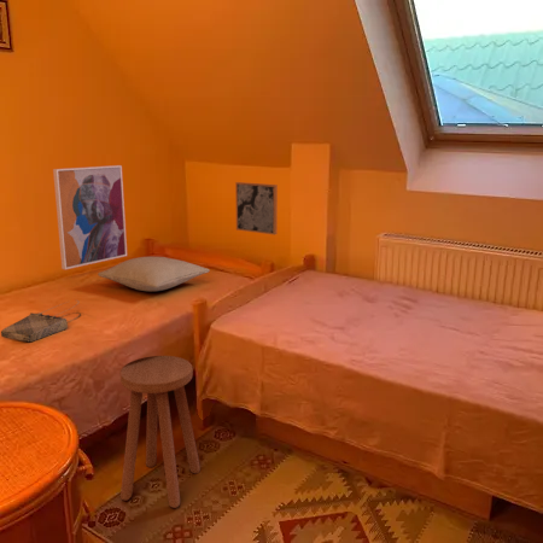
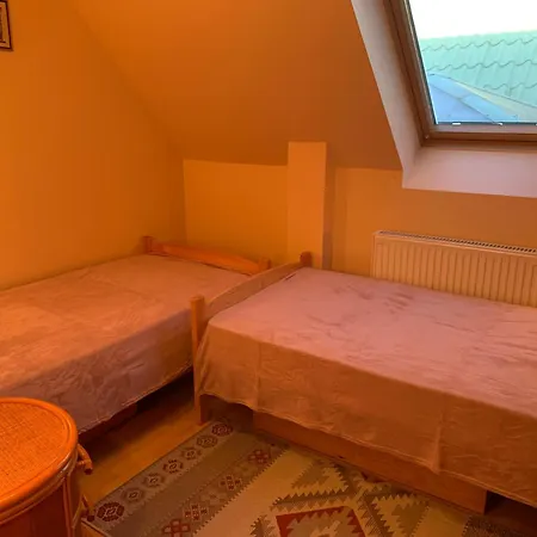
- pillow [97,256,211,292]
- wall art [52,164,128,270]
- tote bag [0,299,82,343]
- wall art [234,181,279,235]
- stool [119,355,202,509]
